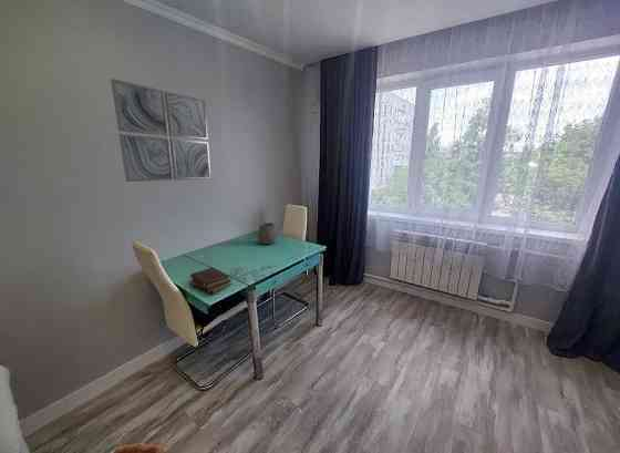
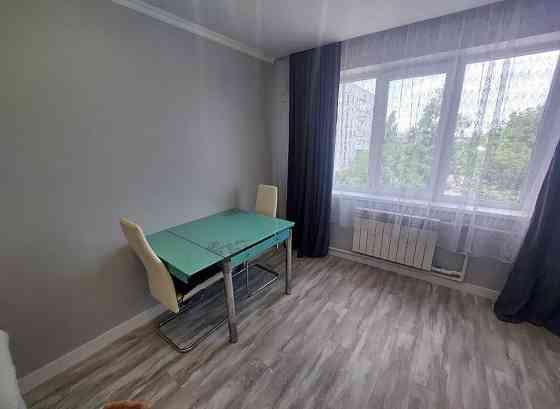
- wall art [110,78,213,183]
- ceramic cup [257,222,278,245]
- book set [188,267,232,295]
